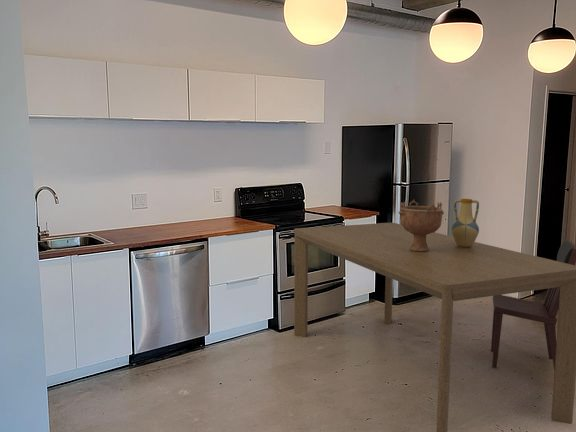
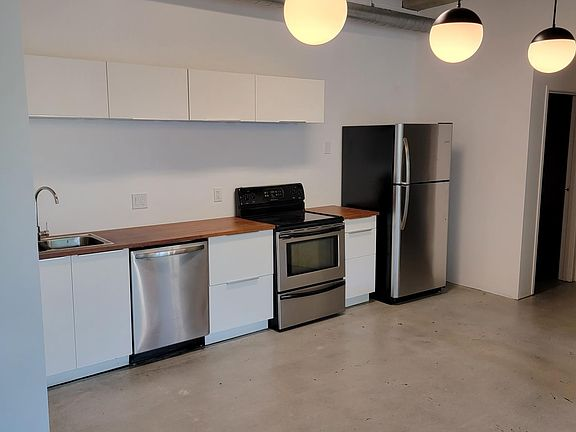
- dining chair [490,239,576,372]
- vase [451,198,480,247]
- dining table [293,222,576,432]
- decorative bowl [398,199,445,252]
